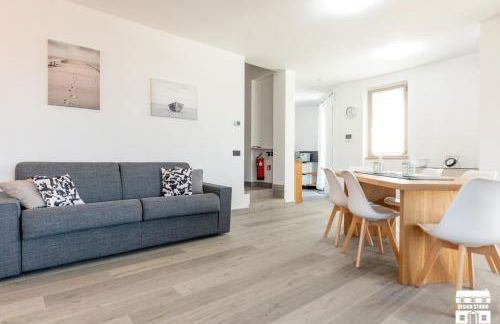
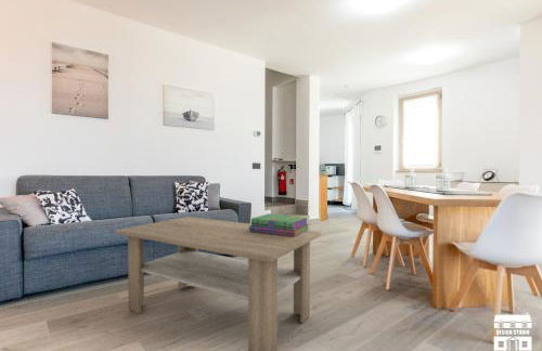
+ stack of books [249,212,310,237]
+ coffee table [114,216,322,351]
